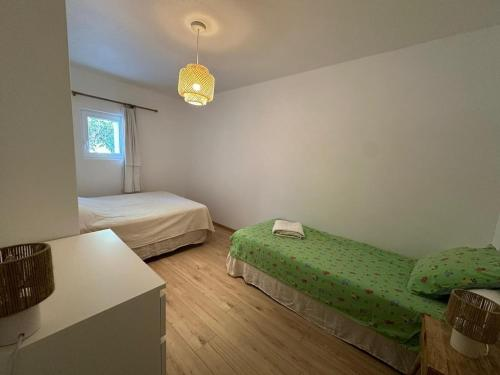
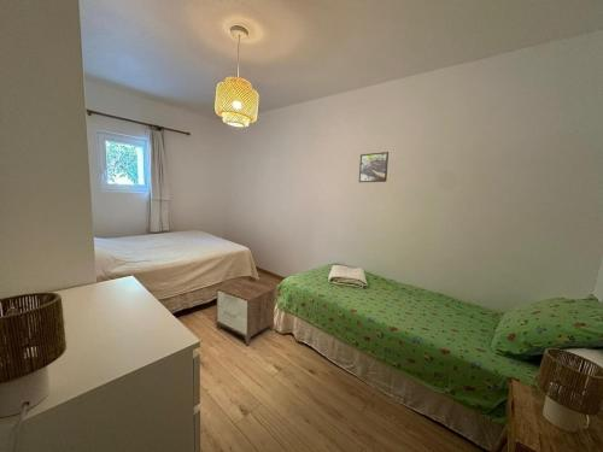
+ nightstand [216,278,276,346]
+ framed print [358,151,390,183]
